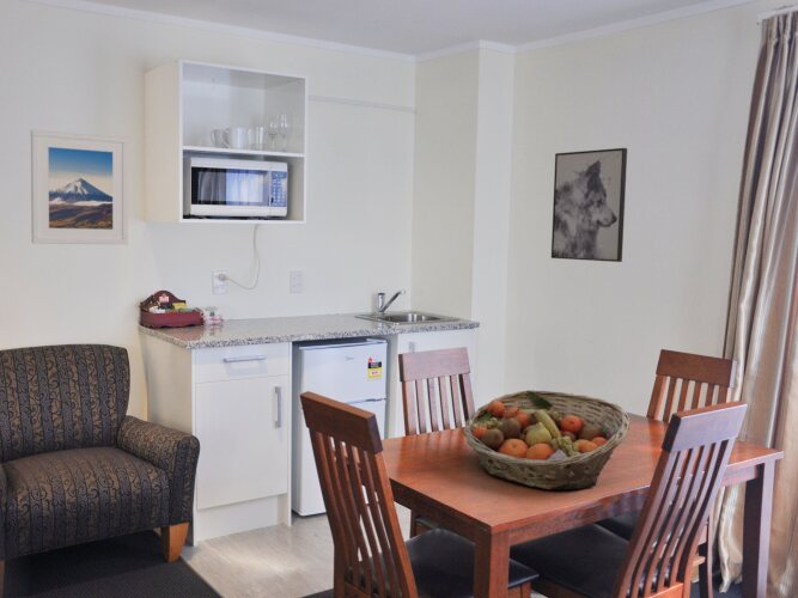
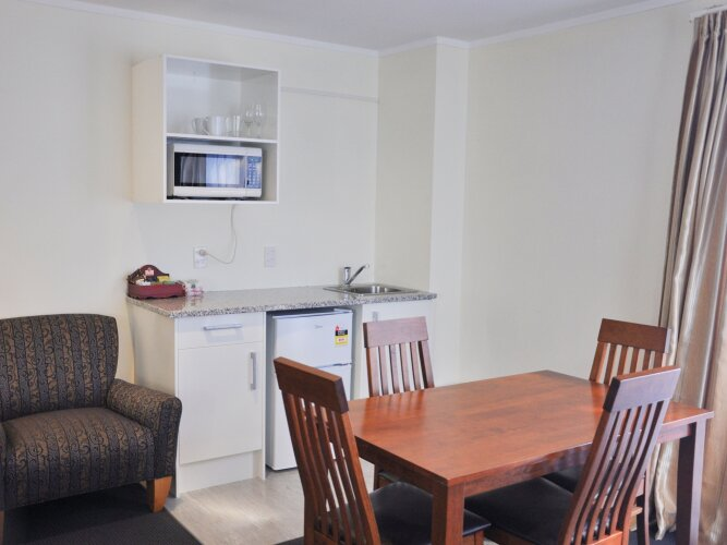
- fruit basket [462,389,632,490]
- wall art [550,147,628,263]
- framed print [30,129,129,245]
